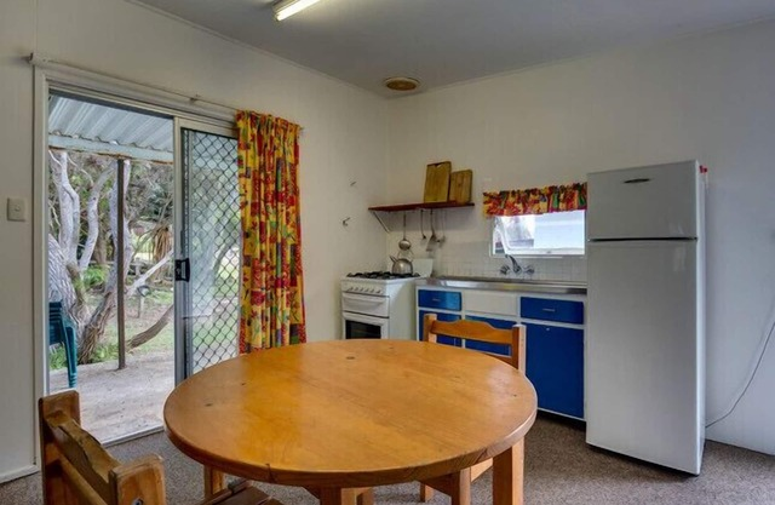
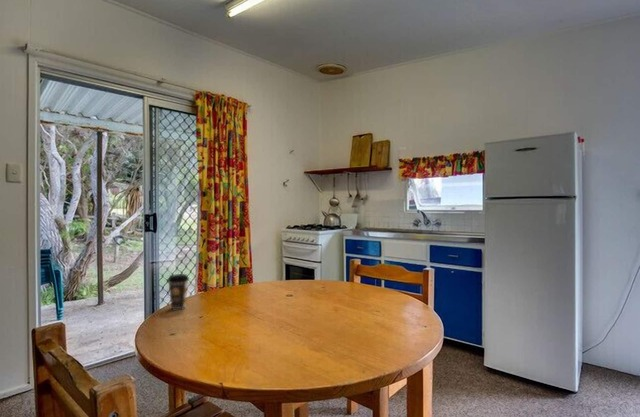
+ coffee cup [166,273,190,310]
